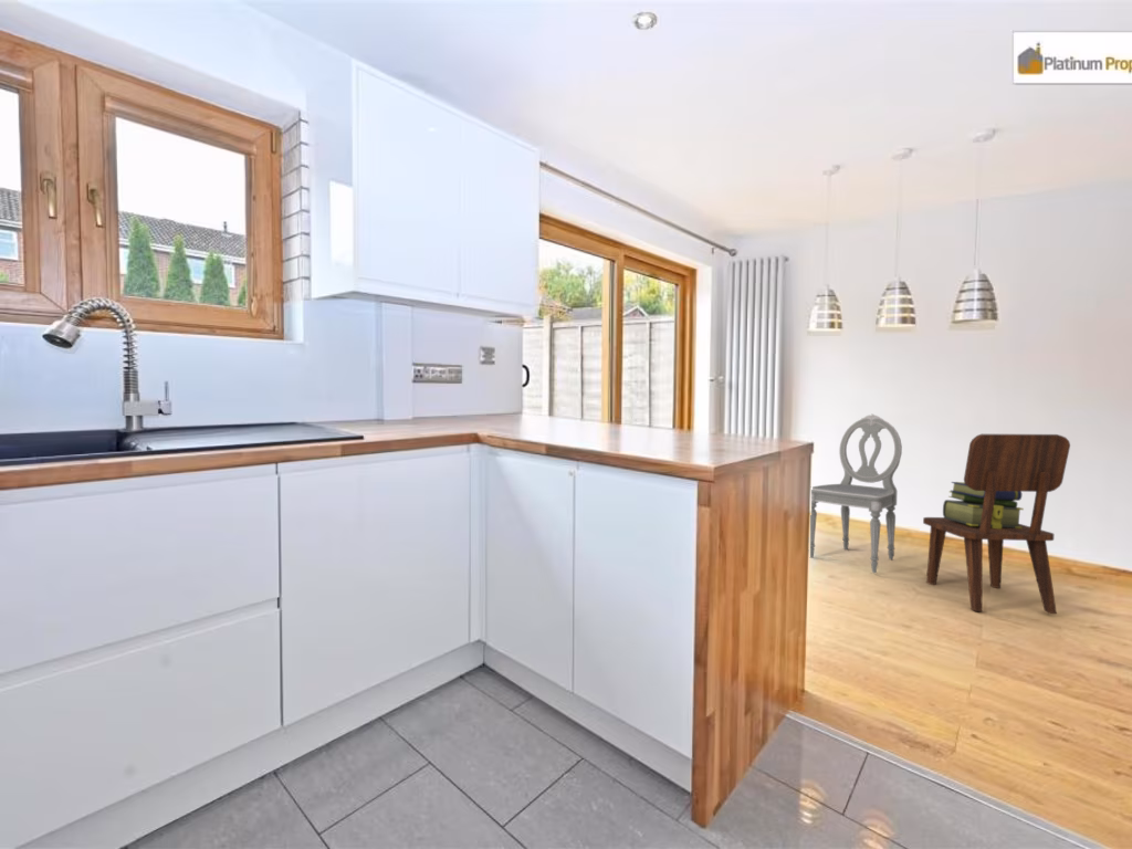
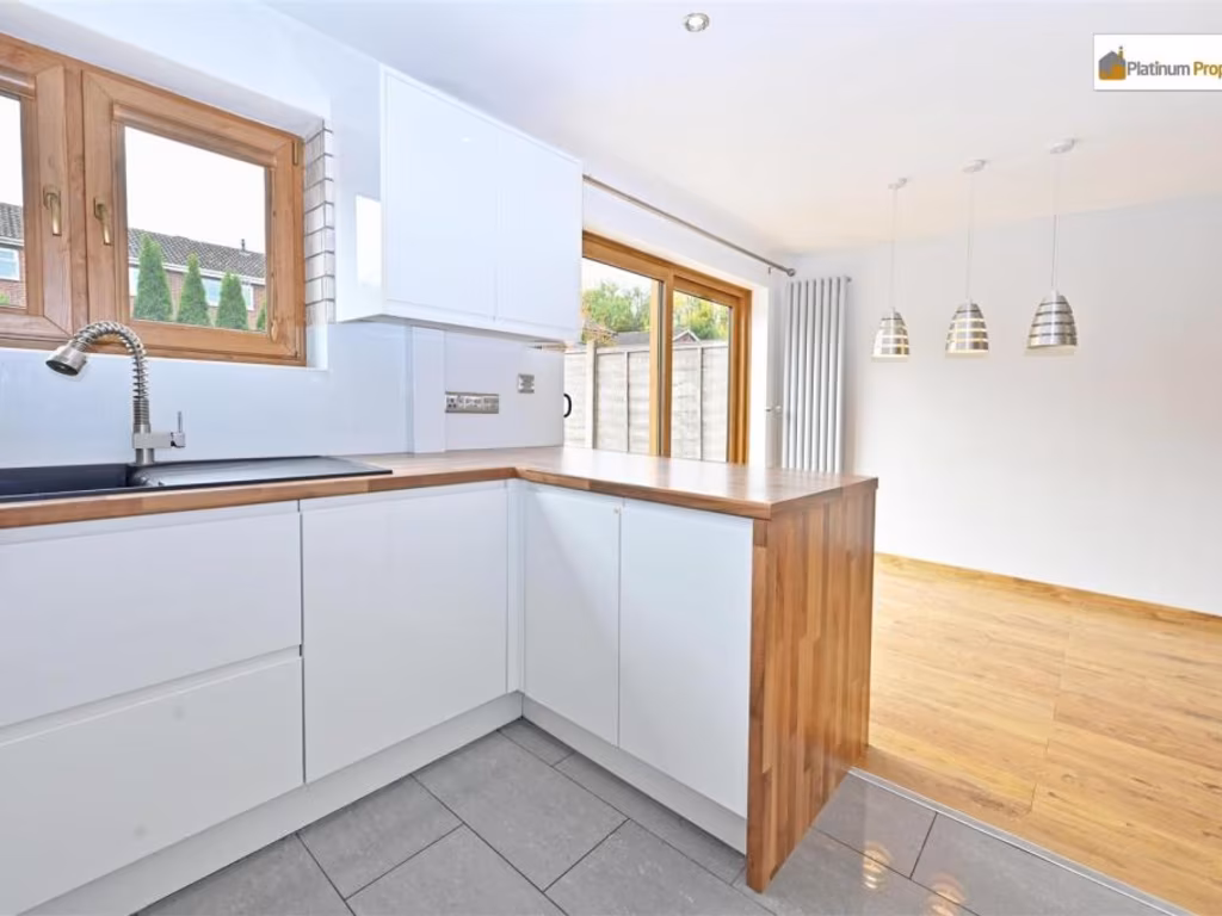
- dining chair [809,413,903,575]
- dining chair [922,433,1071,615]
- stack of books [942,481,1025,528]
